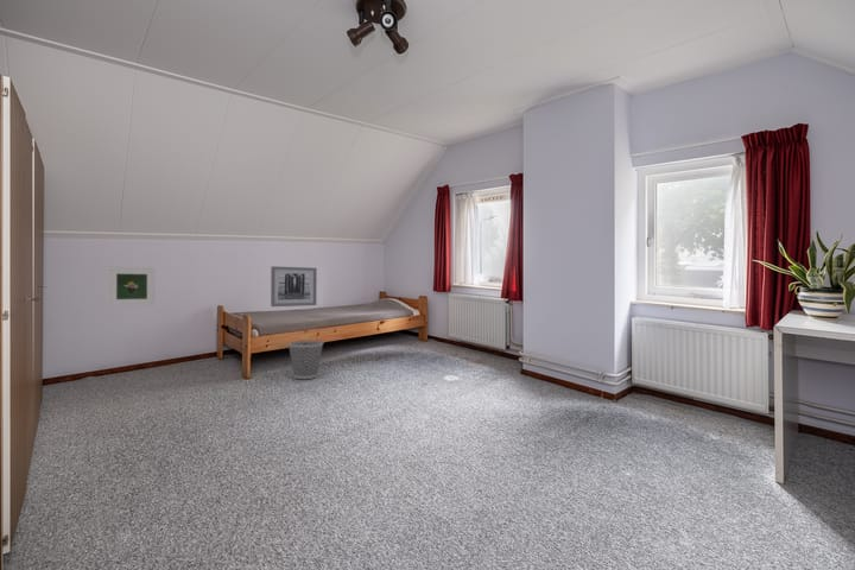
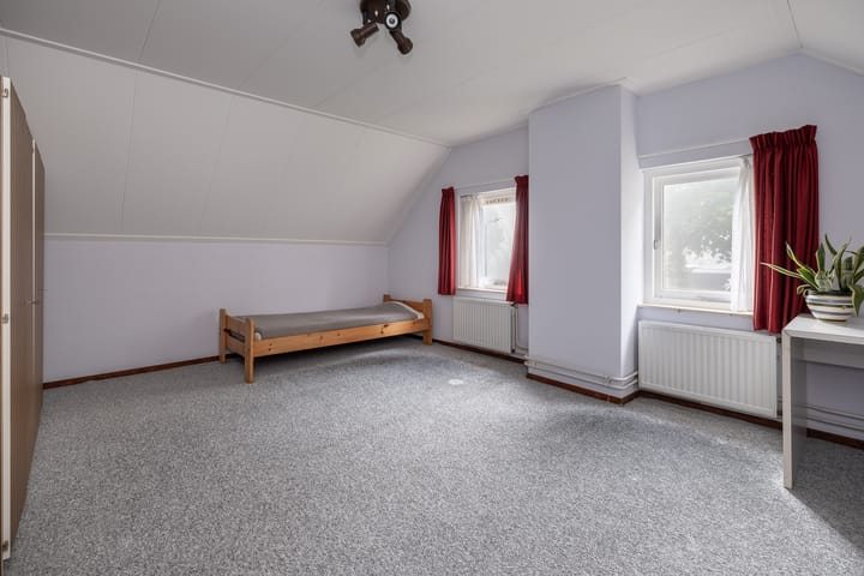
- wastebasket [286,340,324,380]
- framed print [107,266,156,308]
- wall art [270,265,318,308]
